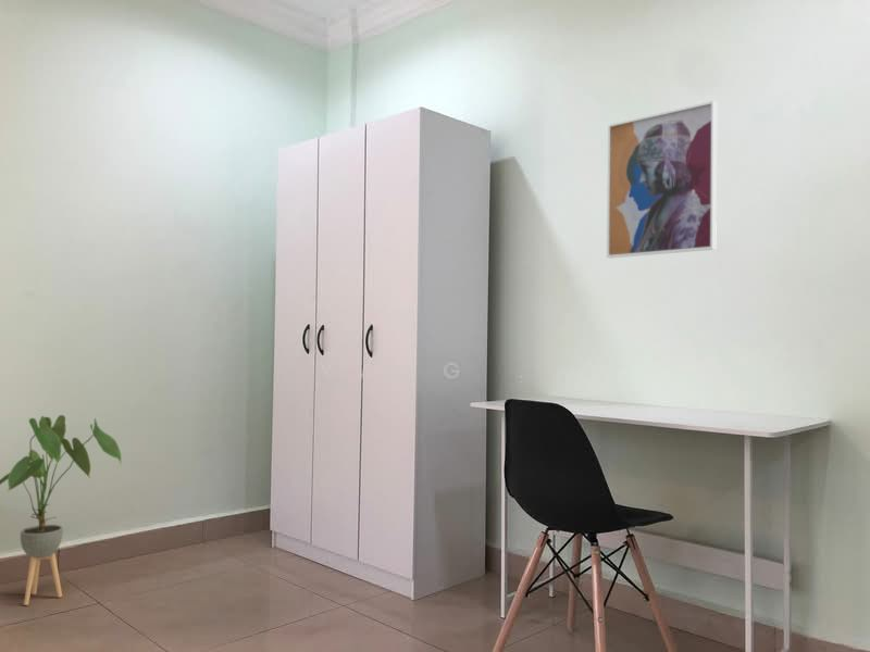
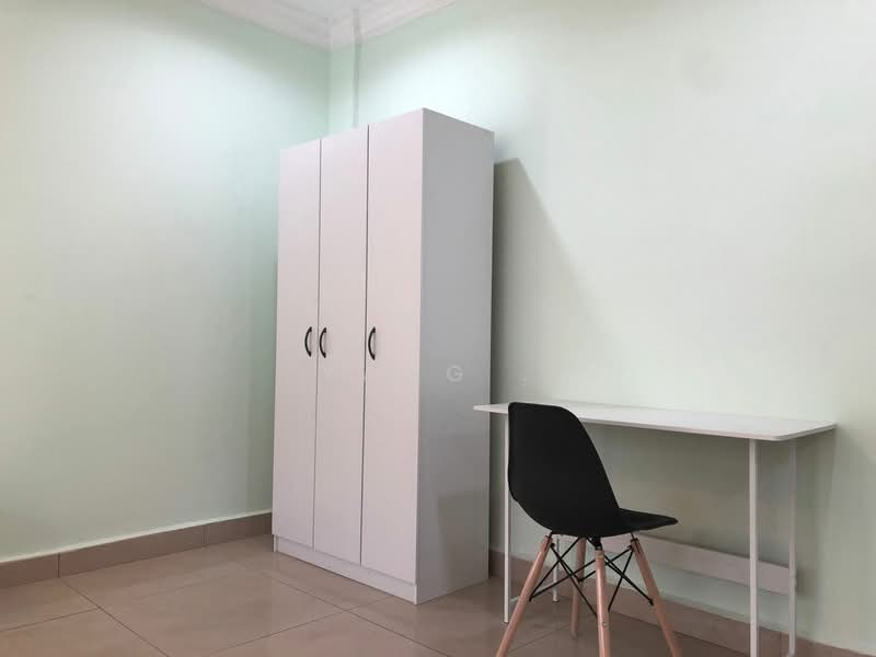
- wall art [606,100,718,259]
- house plant [0,414,123,606]
